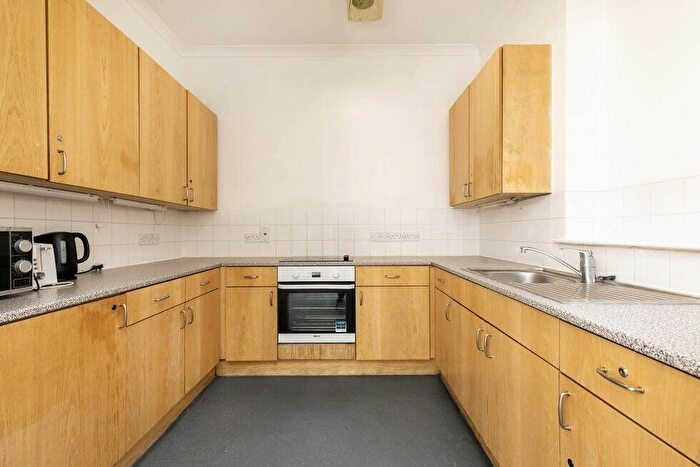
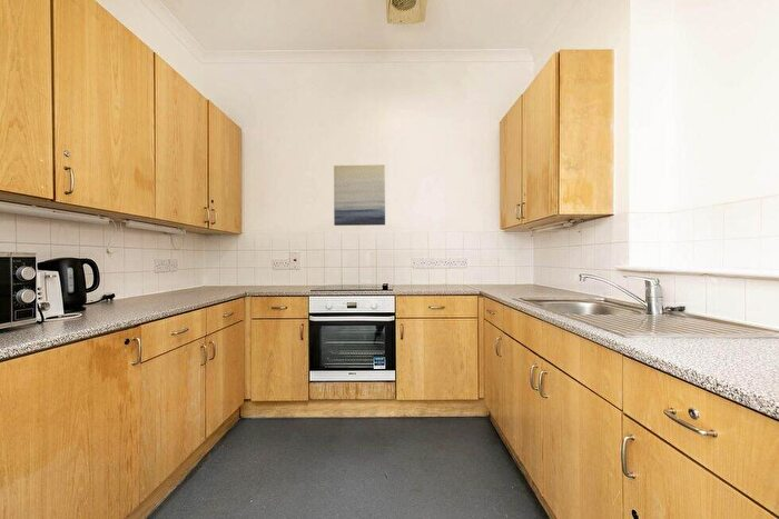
+ wall art [333,163,386,227]
